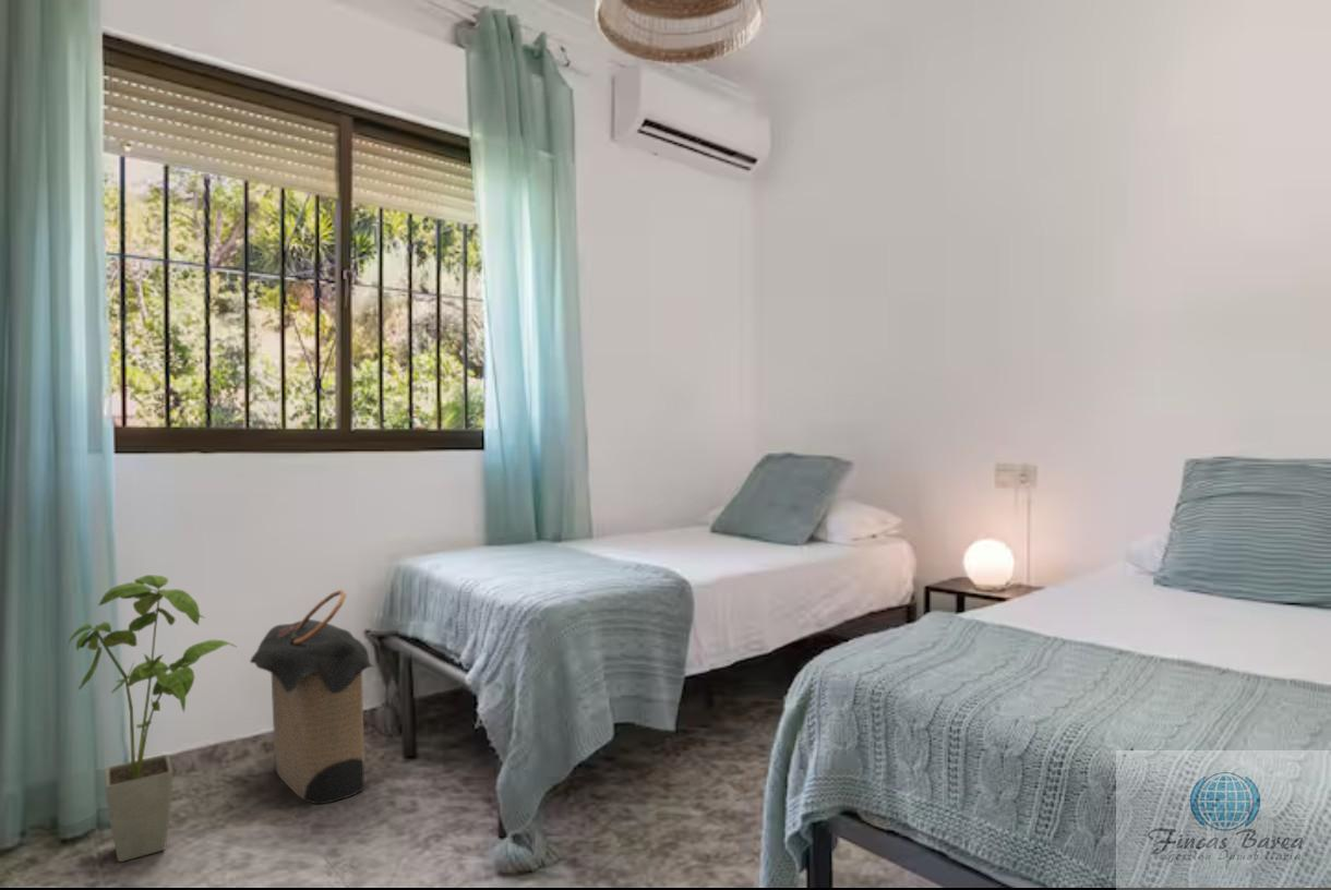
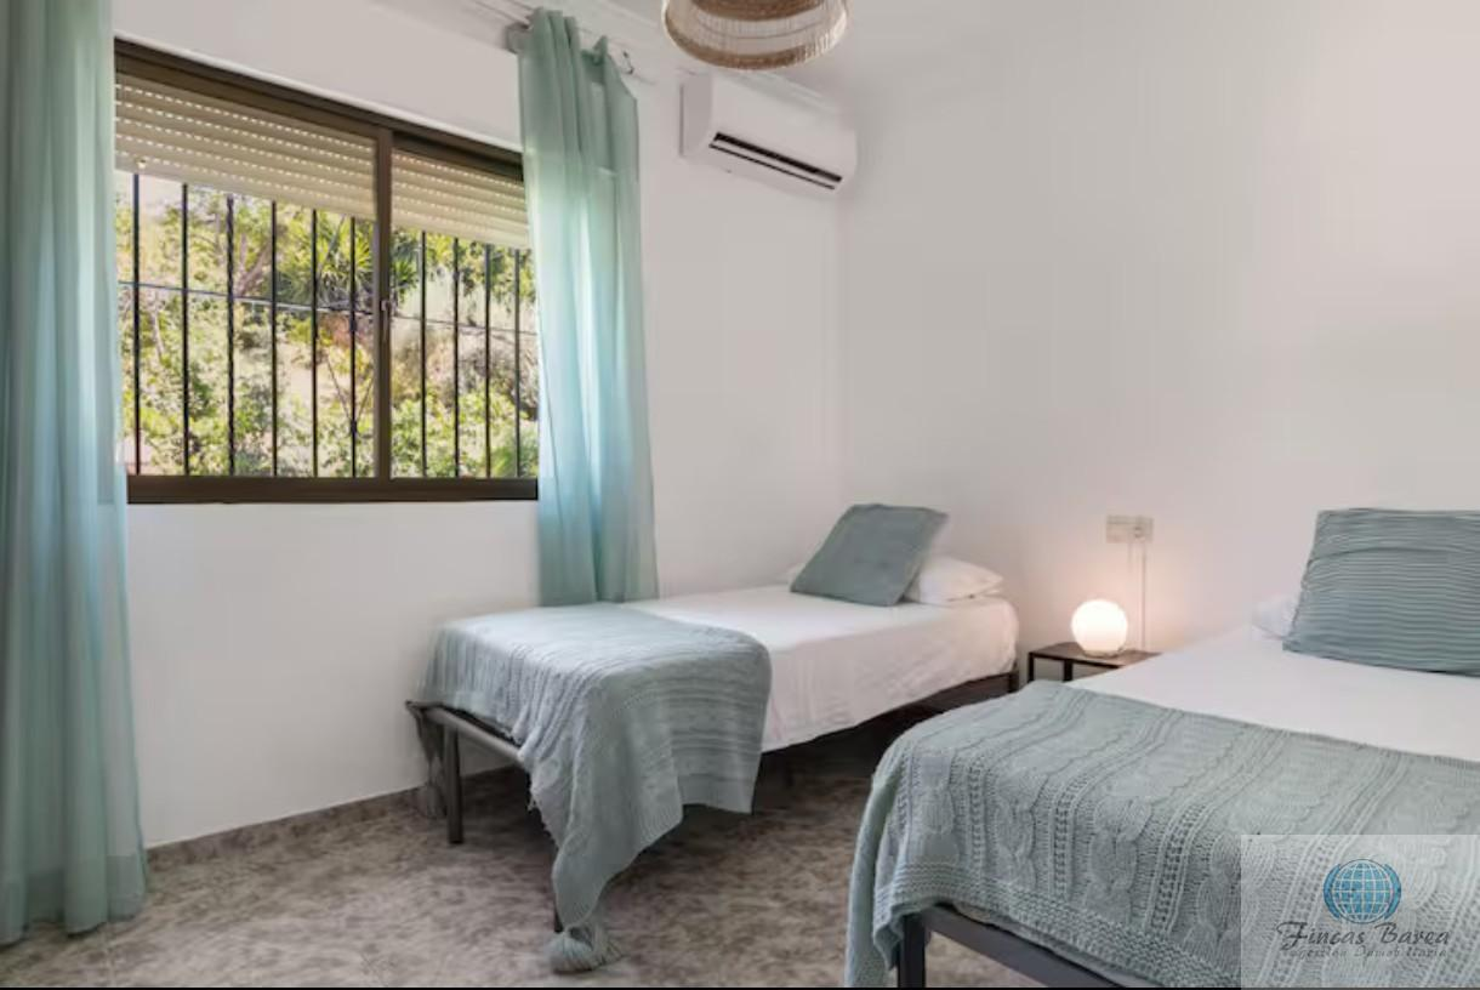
- house plant [65,574,237,863]
- laundry hamper [249,589,376,806]
